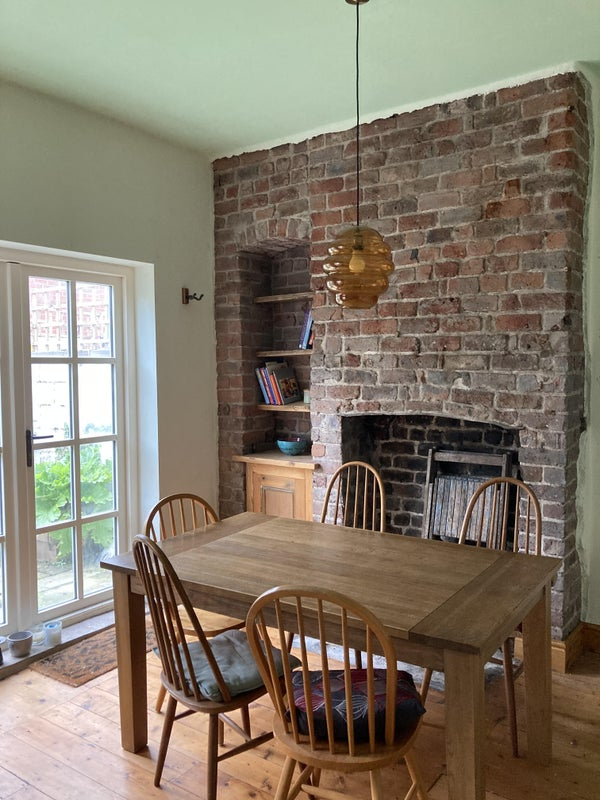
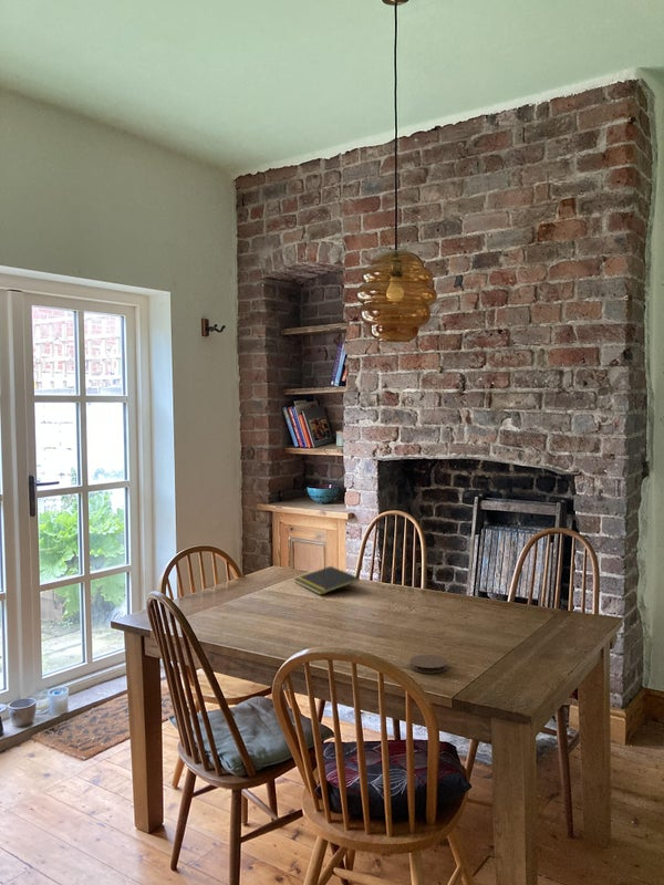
+ notepad [292,565,361,596]
+ coaster [408,654,449,674]
